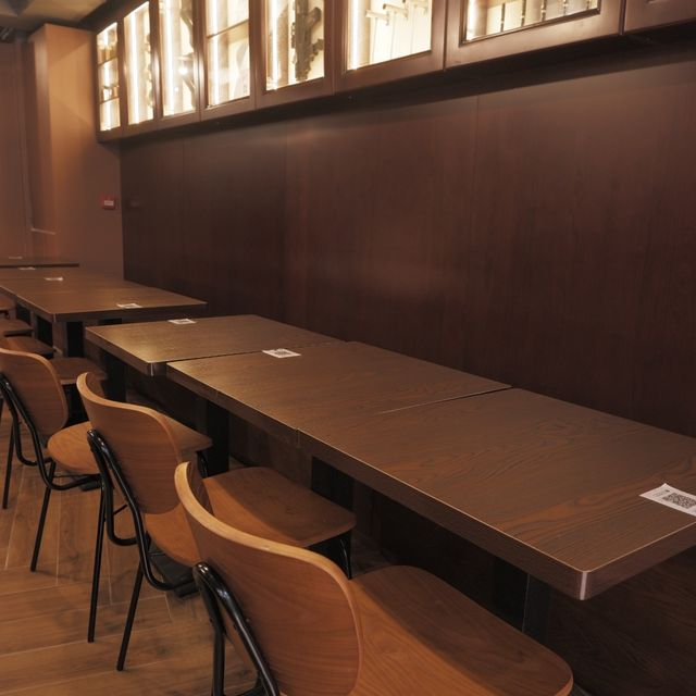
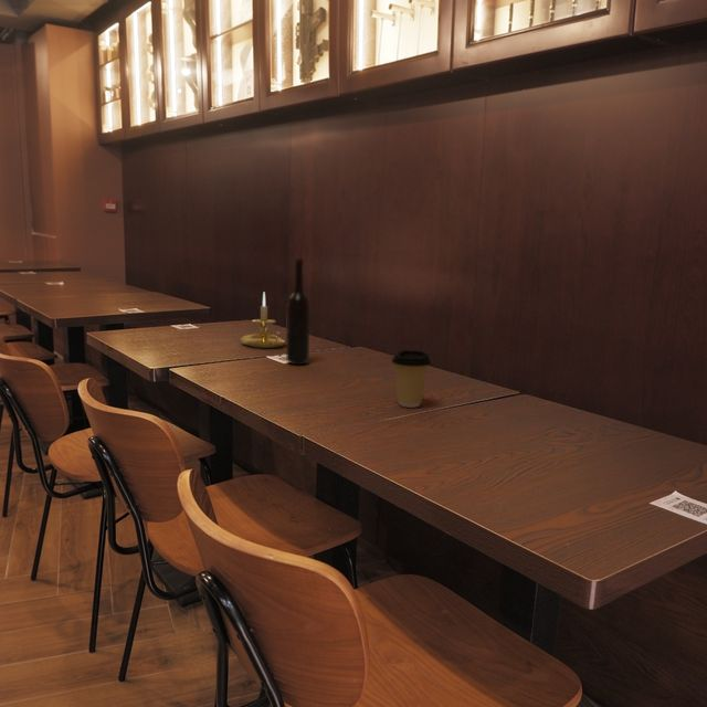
+ coffee cup [391,349,432,409]
+ bottle [285,258,312,366]
+ candle holder [240,292,286,349]
